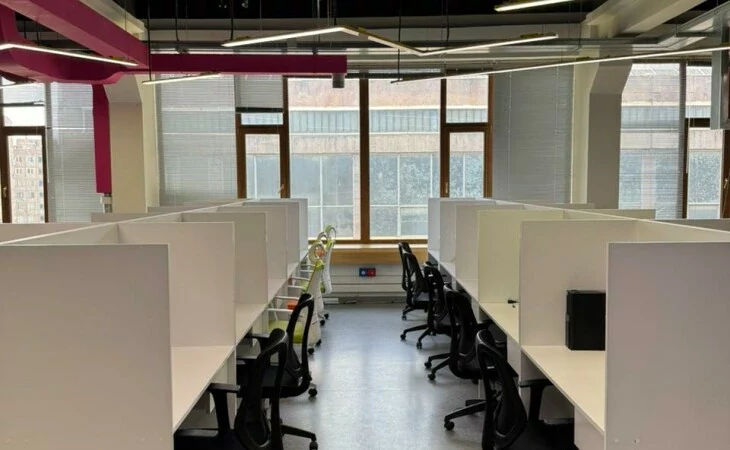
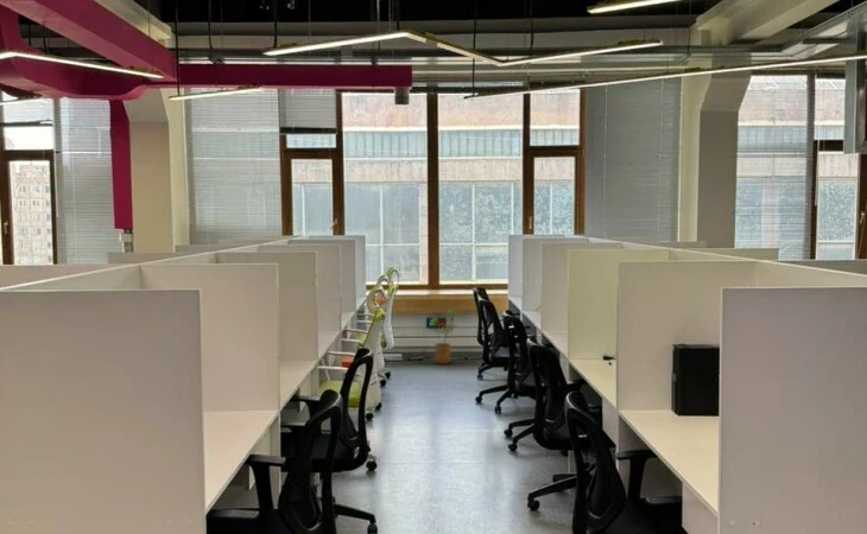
+ house plant [428,309,460,365]
